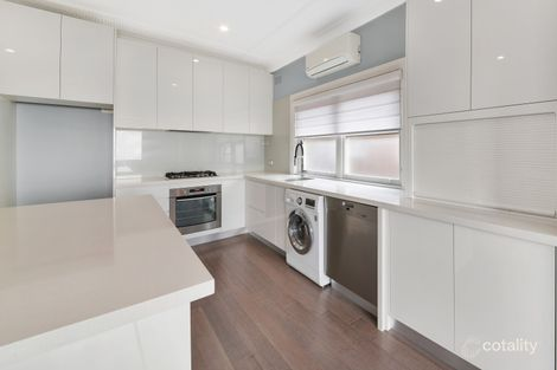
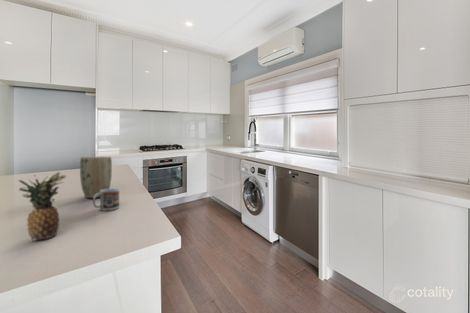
+ fruit [17,171,67,242]
+ plant pot [79,155,113,199]
+ cup [92,188,121,211]
